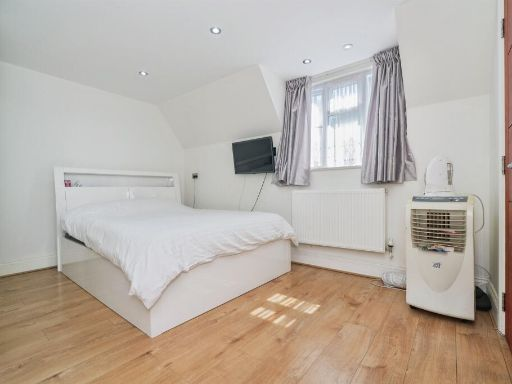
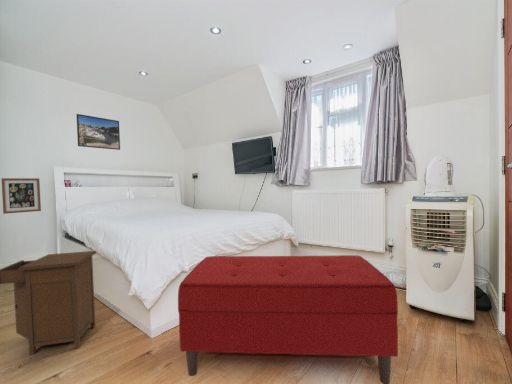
+ nightstand [0,250,98,356]
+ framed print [75,113,121,151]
+ bench [177,254,399,384]
+ wall art [0,177,42,215]
